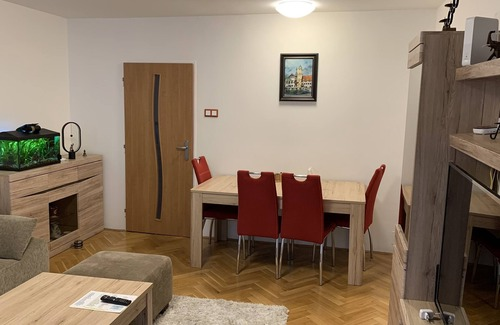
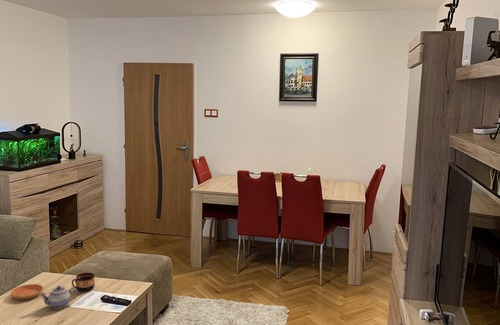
+ cup [71,272,96,293]
+ teapot [39,285,79,310]
+ saucer [10,283,44,301]
